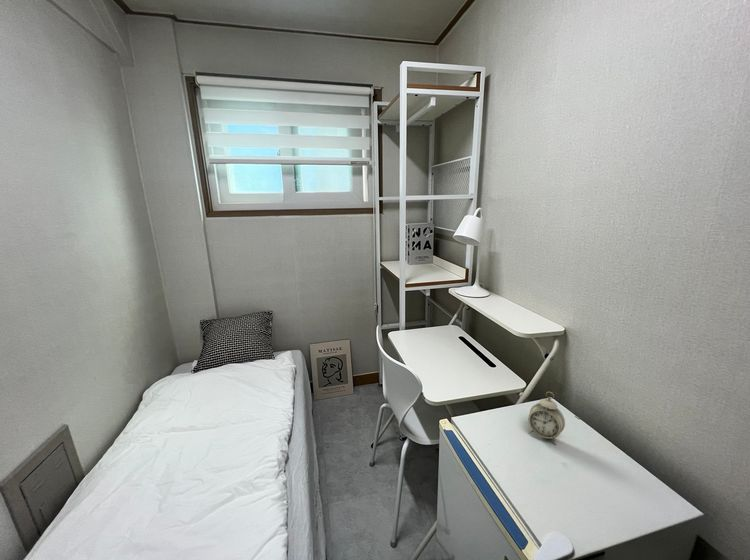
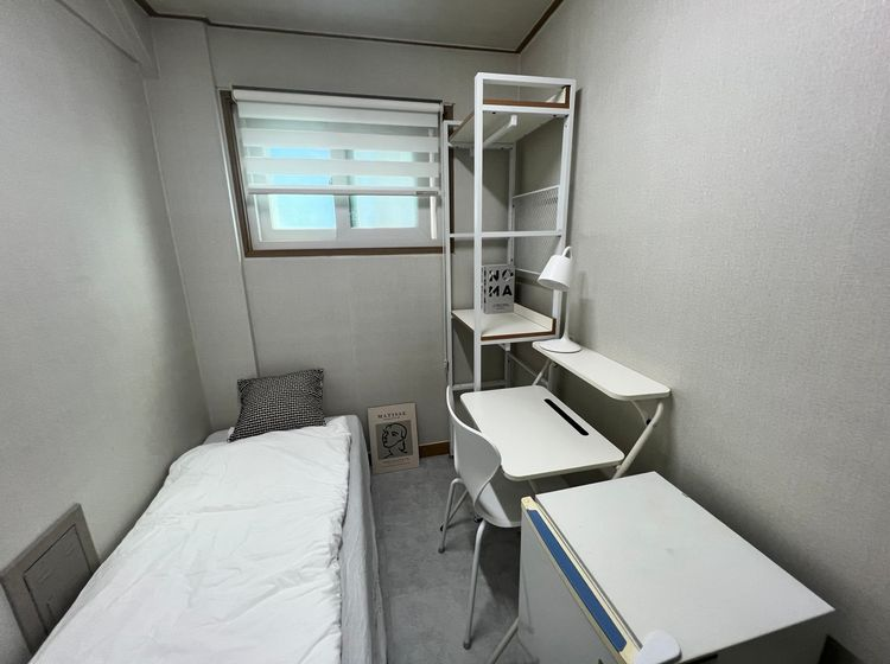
- alarm clock [527,391,566,446]
